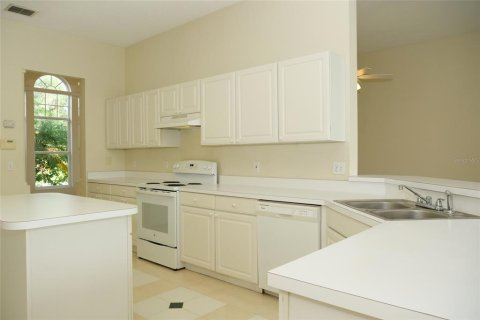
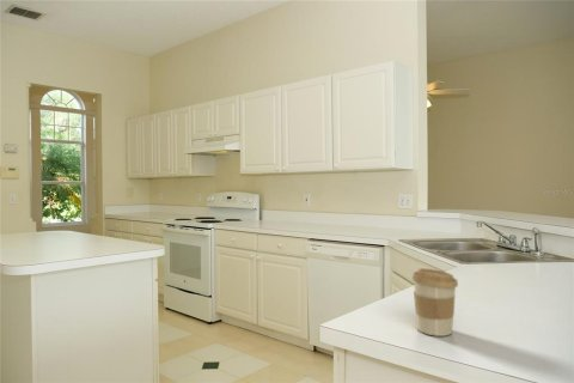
+ coffee cup [411,267,459,338]
